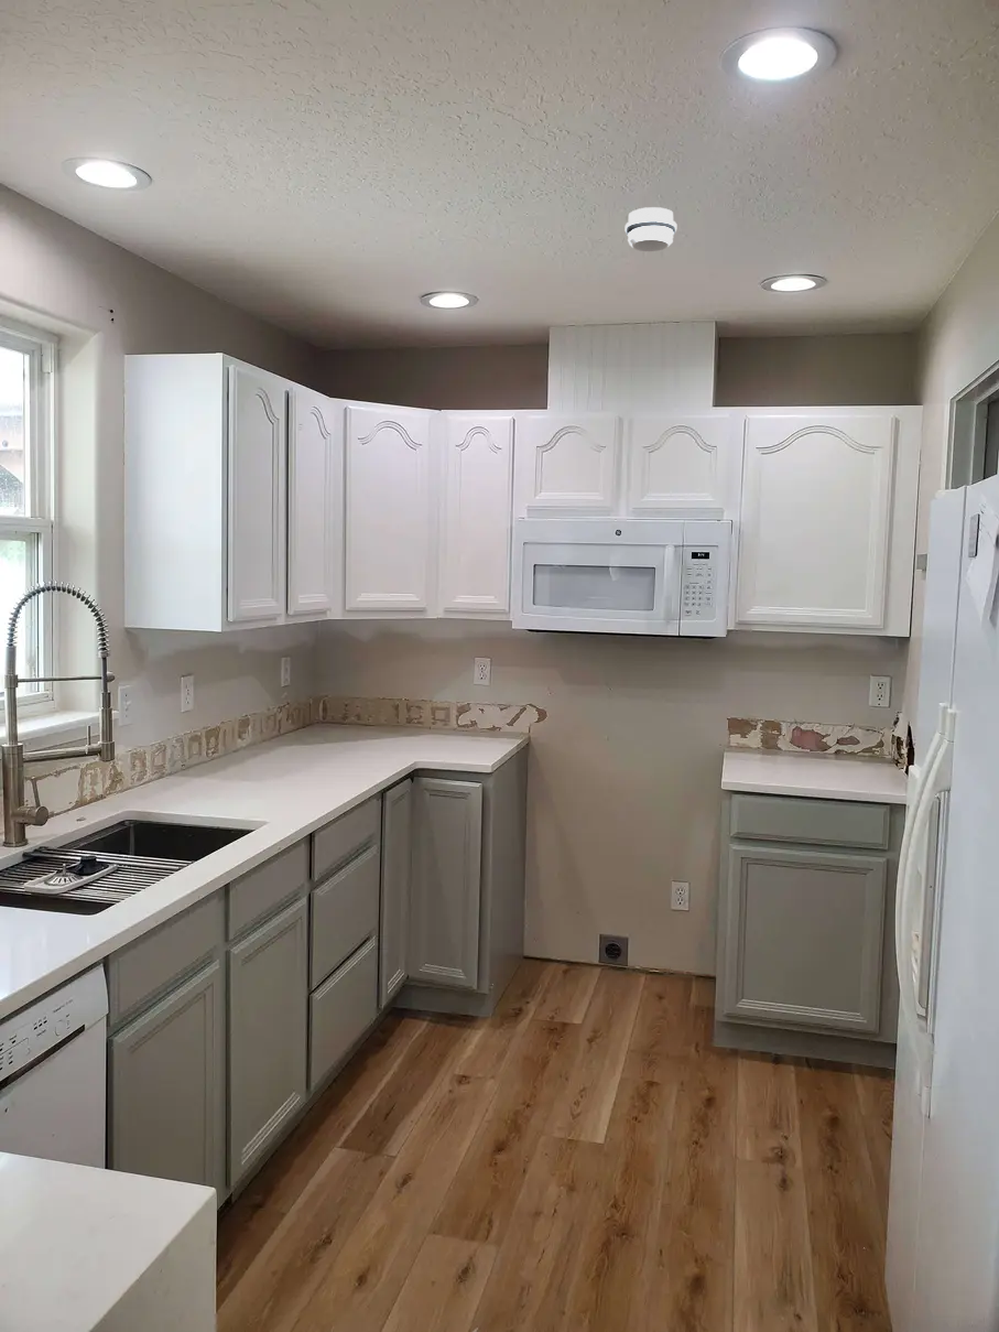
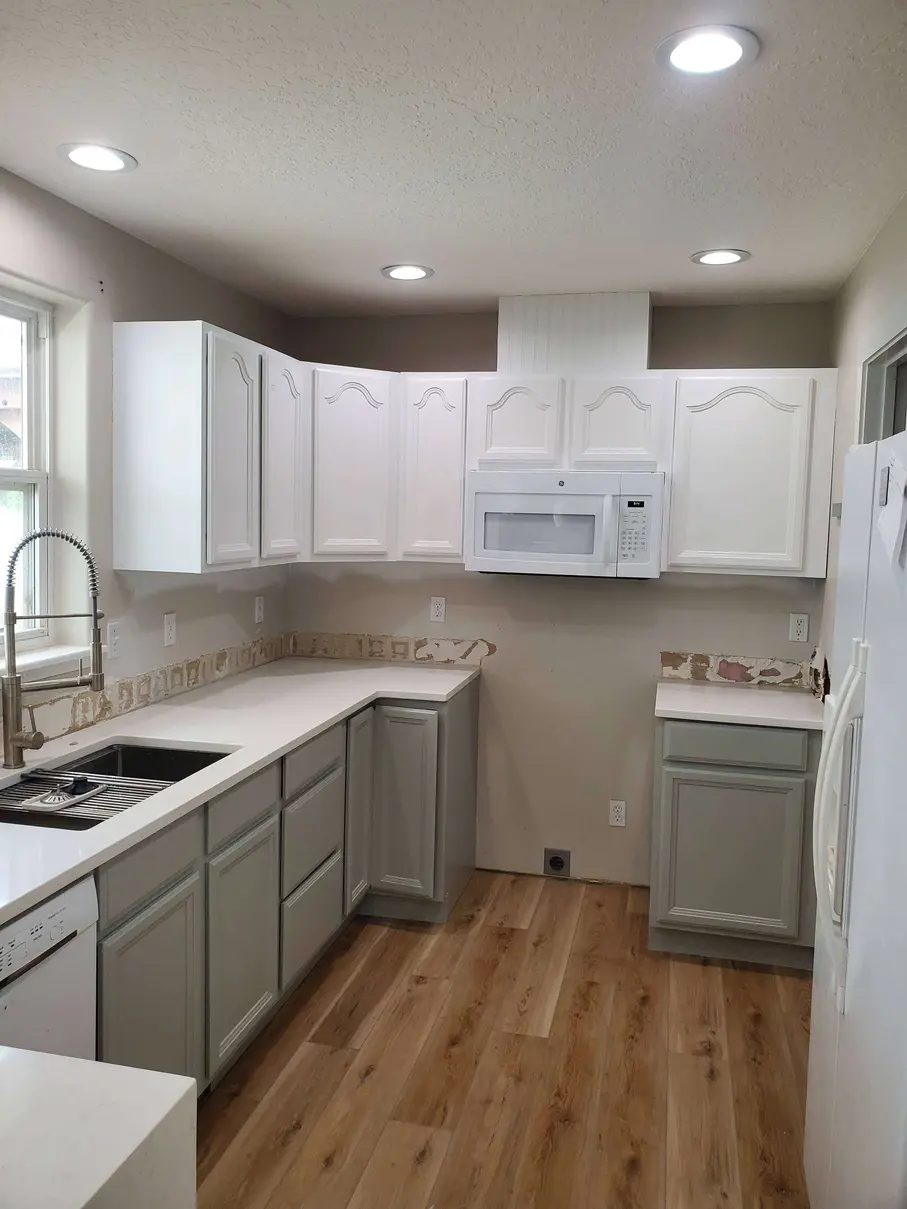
- smoke detector [625,206,677,252]
